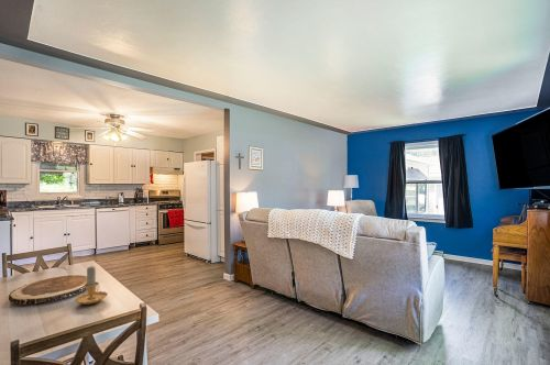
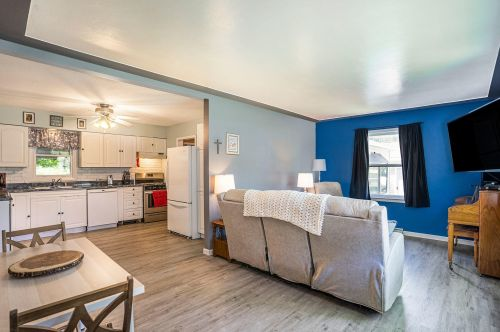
- candle [74,265,109,306]
